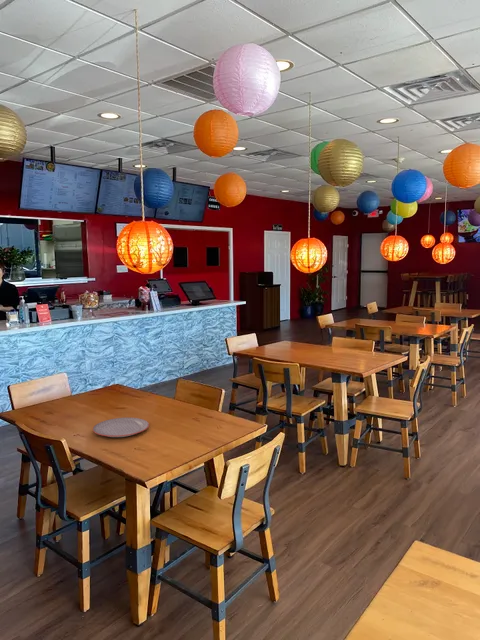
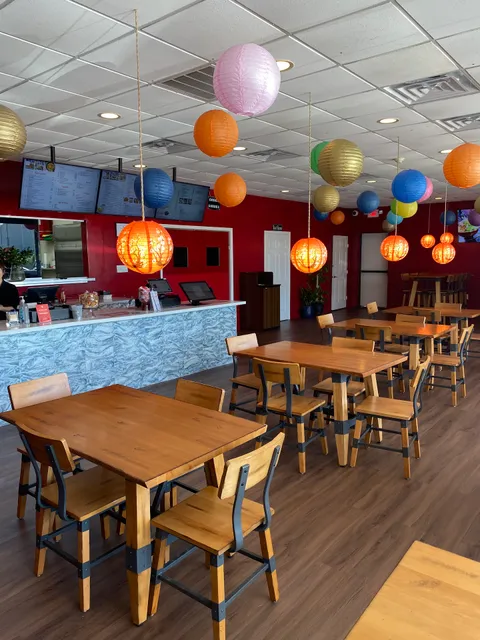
- plate [92,417,150,438]
